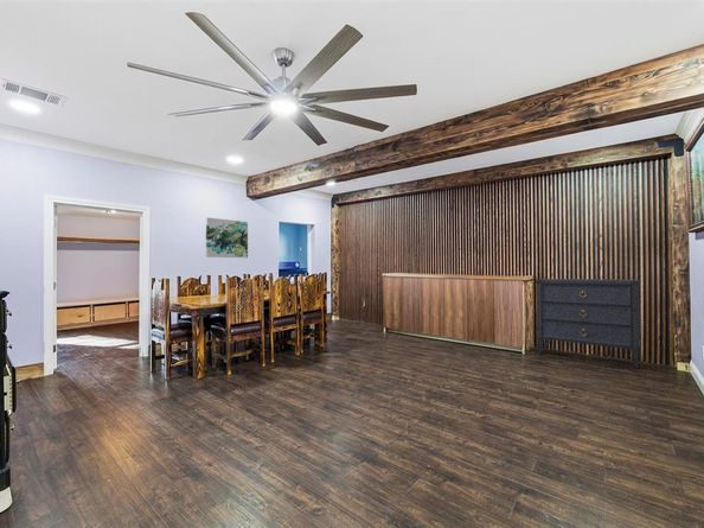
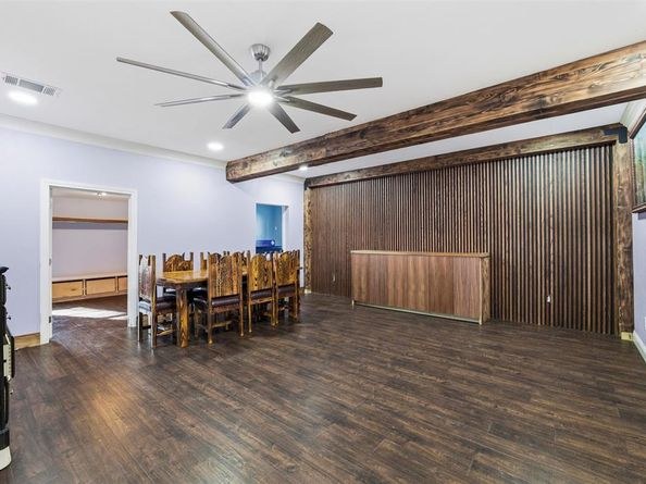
- wall art [205,216,249,259]
- dresser [535,278,642,369]
